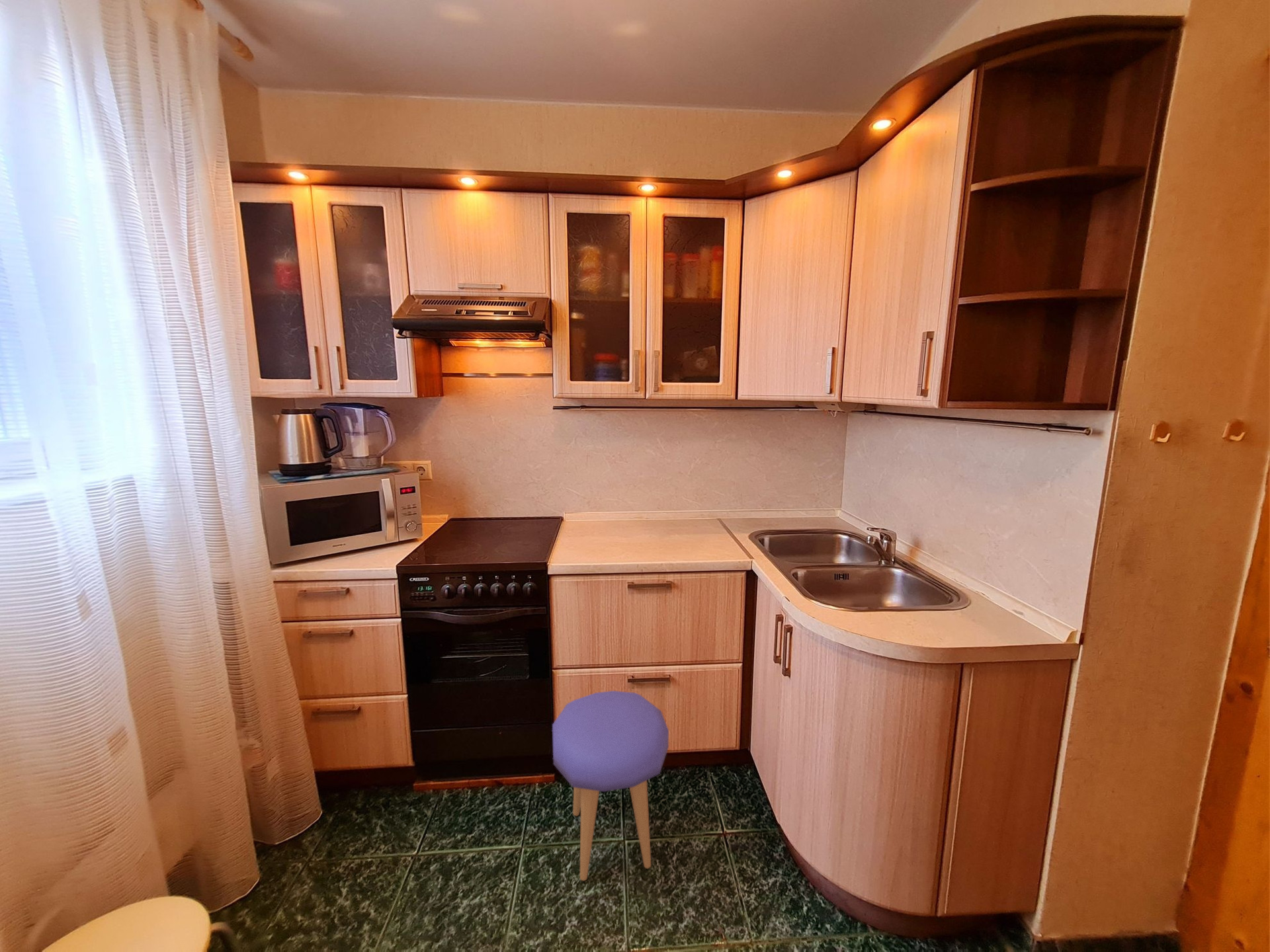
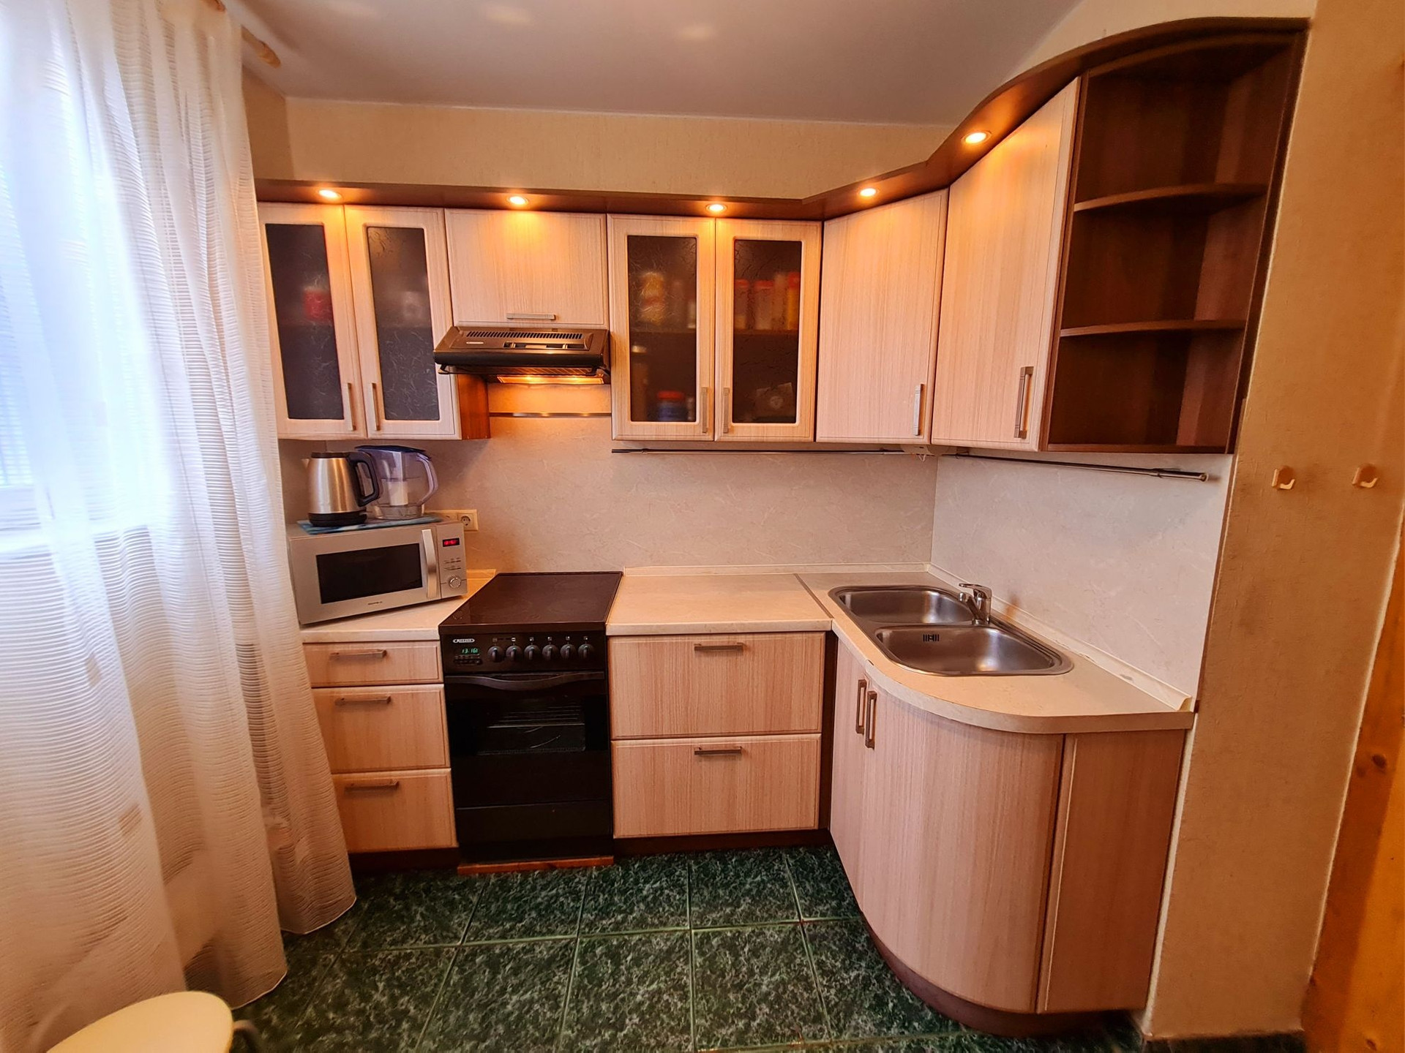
- stool [552,690,669,881]
